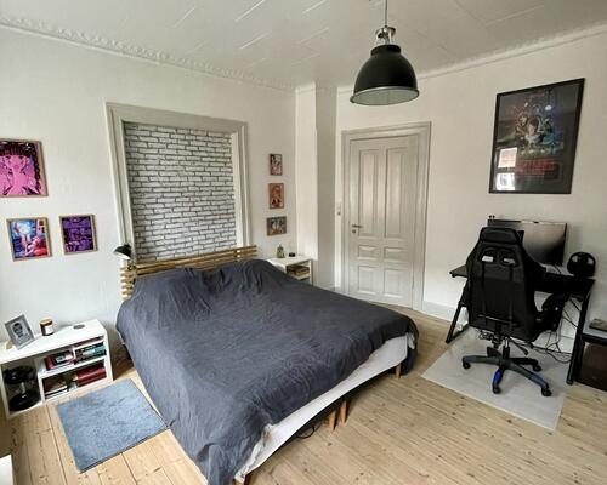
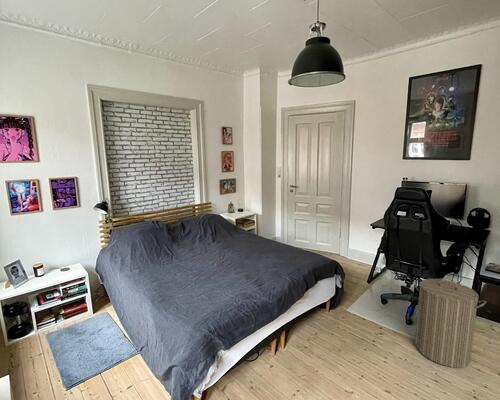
+ laundry hamper [413,277,487,369]
